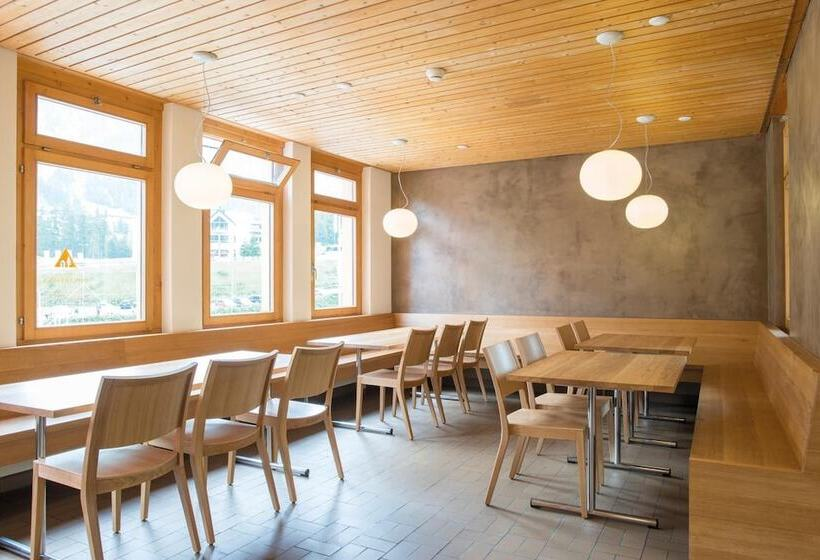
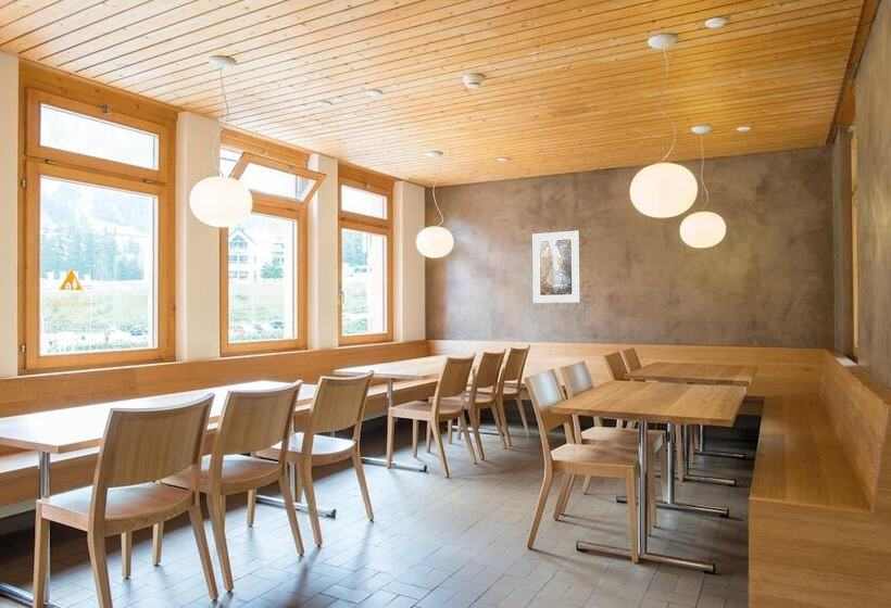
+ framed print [531,230,581,304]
